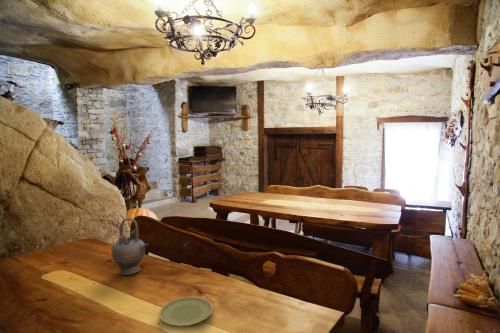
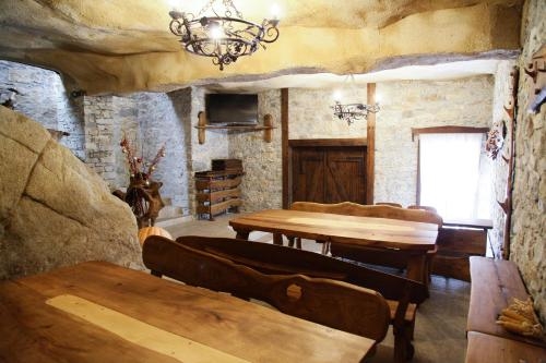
- plate [158,296,214,327]
- teapot [111,217,149,276]
